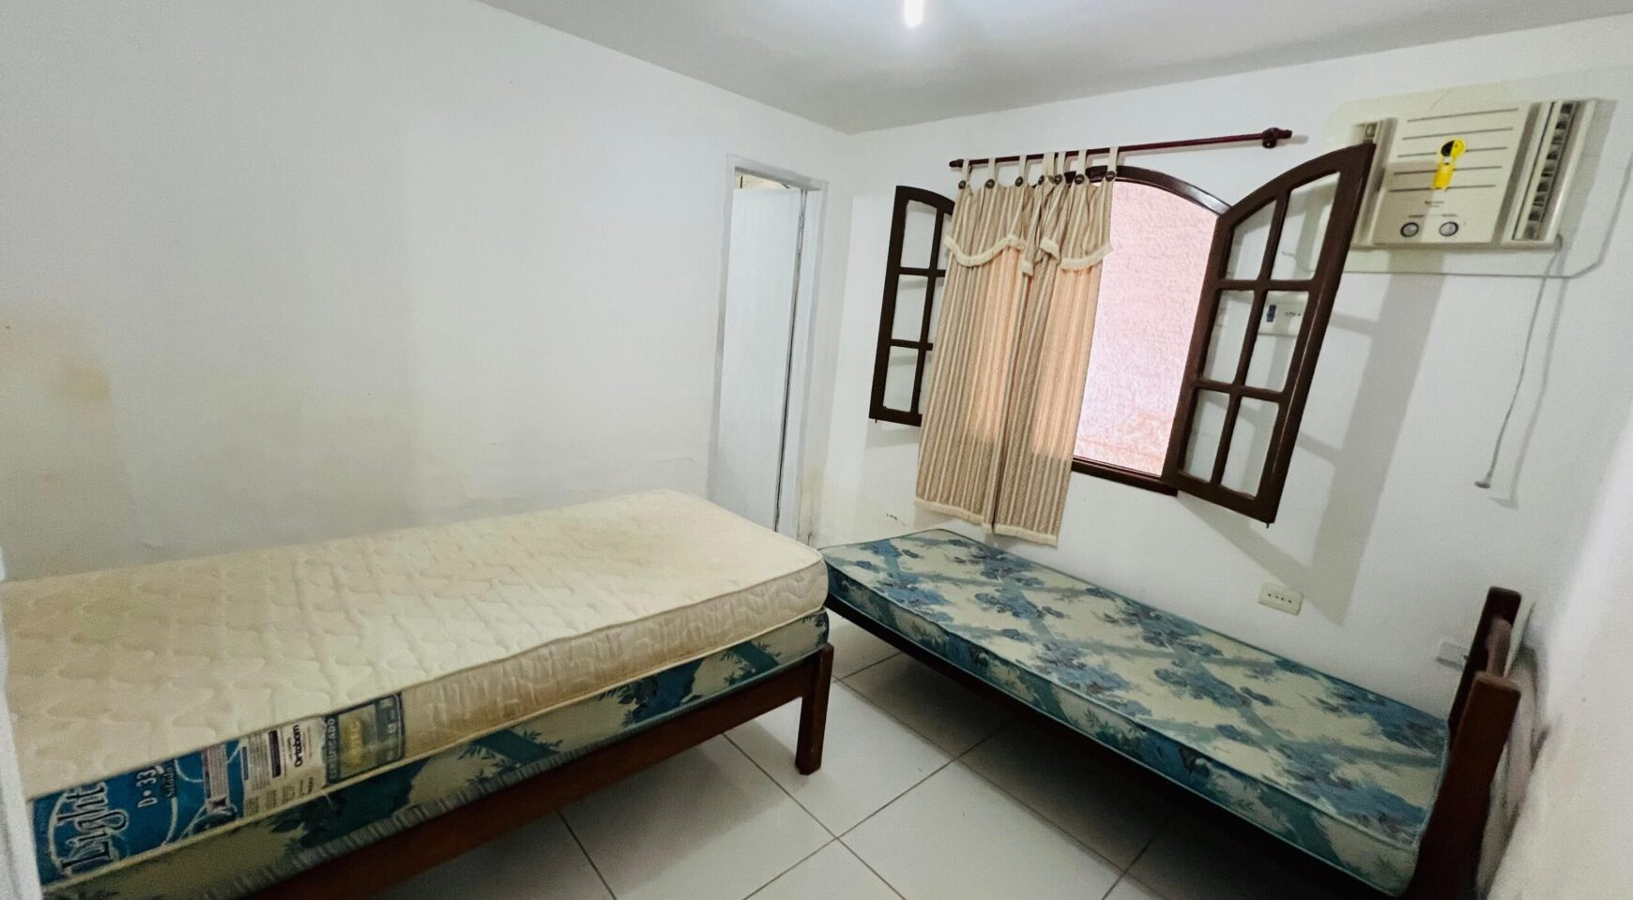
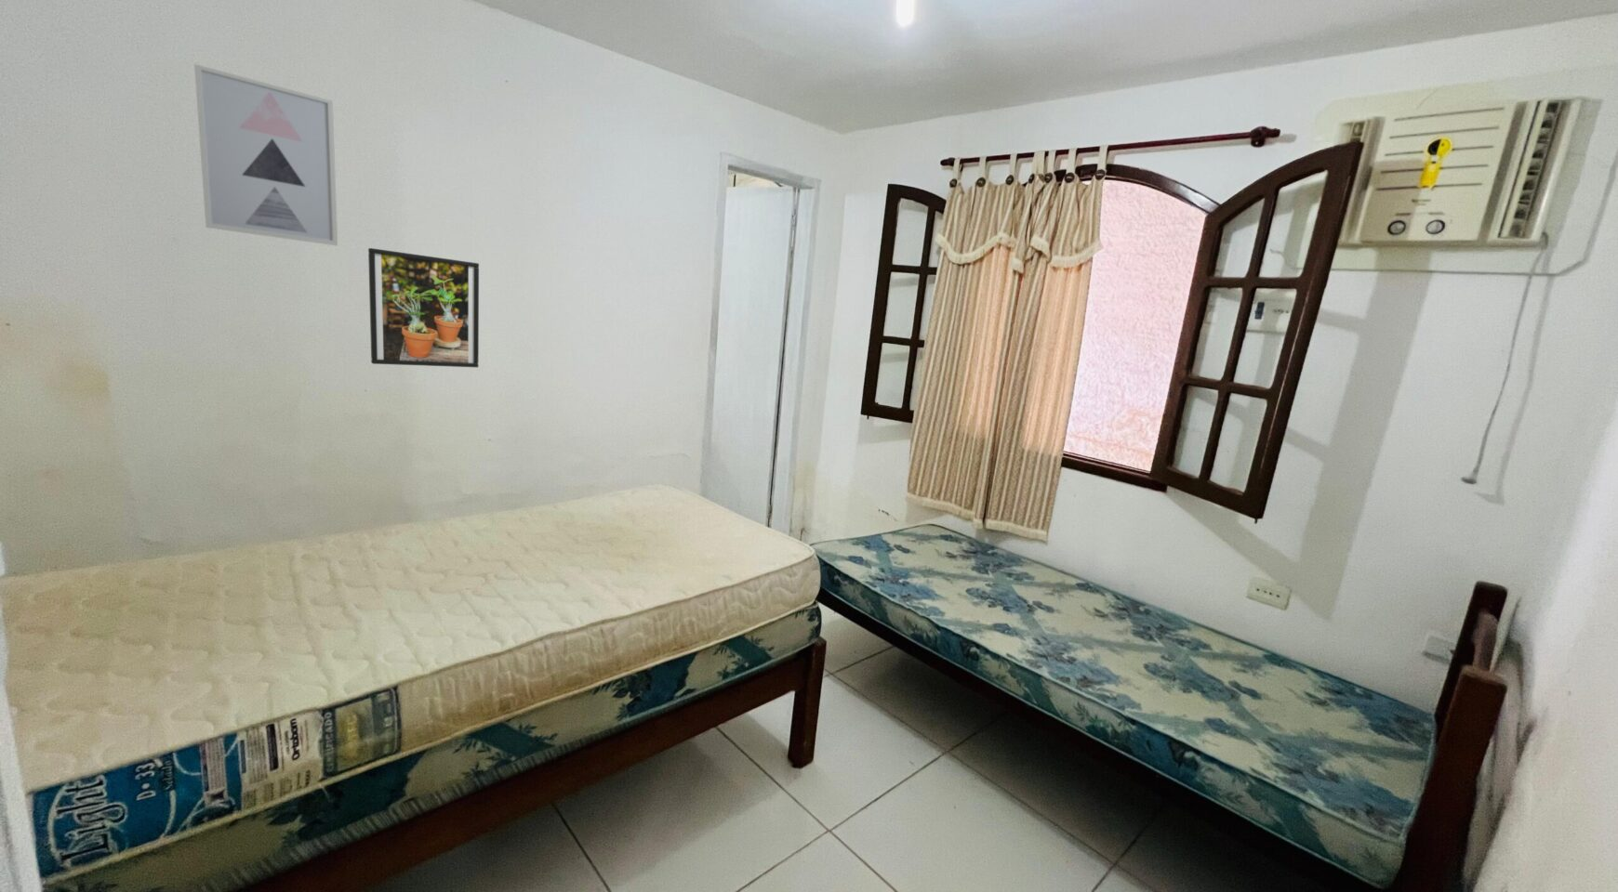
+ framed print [367,247,480,368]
+ wall art [193,64,339,246]
